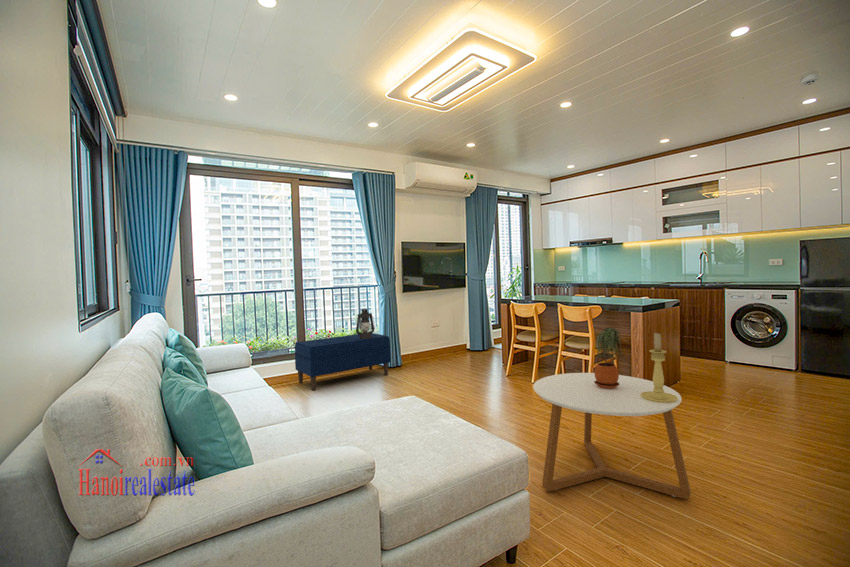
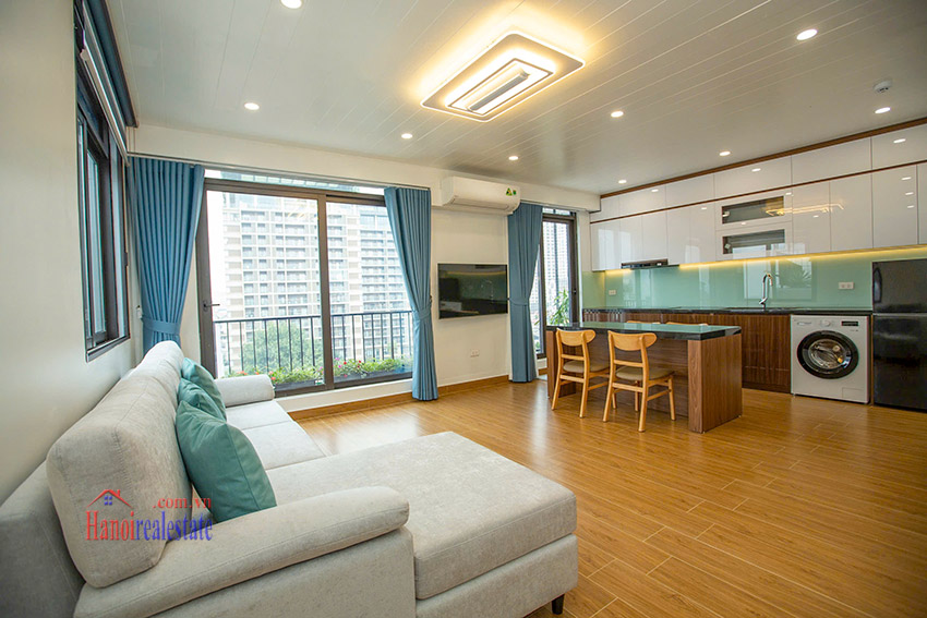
- bench [294,332,392,391]
- lantern [355,308,376,339]
- candle holder [641,332,678,402]
- potted plant [594,327,623,388]
- coffee table [532,372,692,500]
